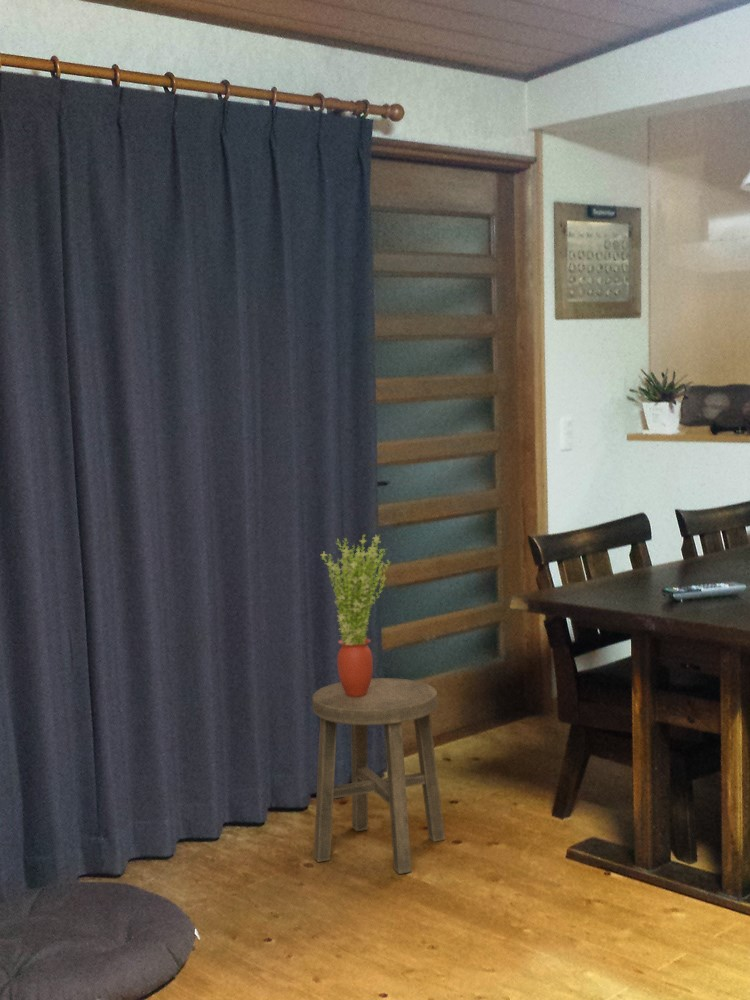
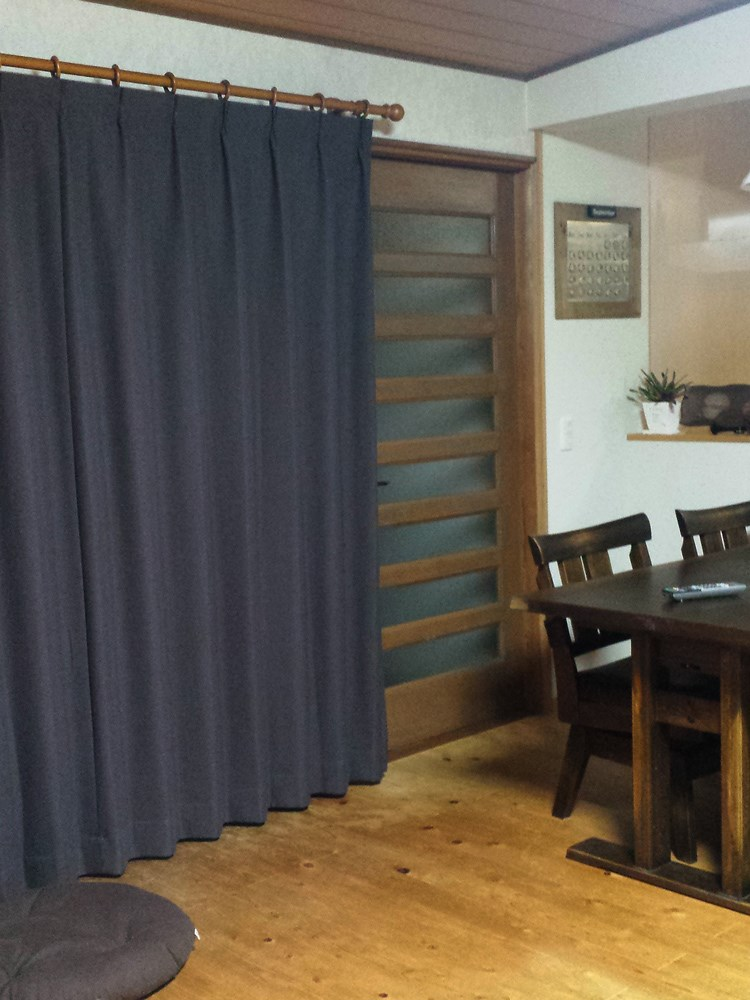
- stool [311,677,446,875]
- potted plant [320,534,391,697]
